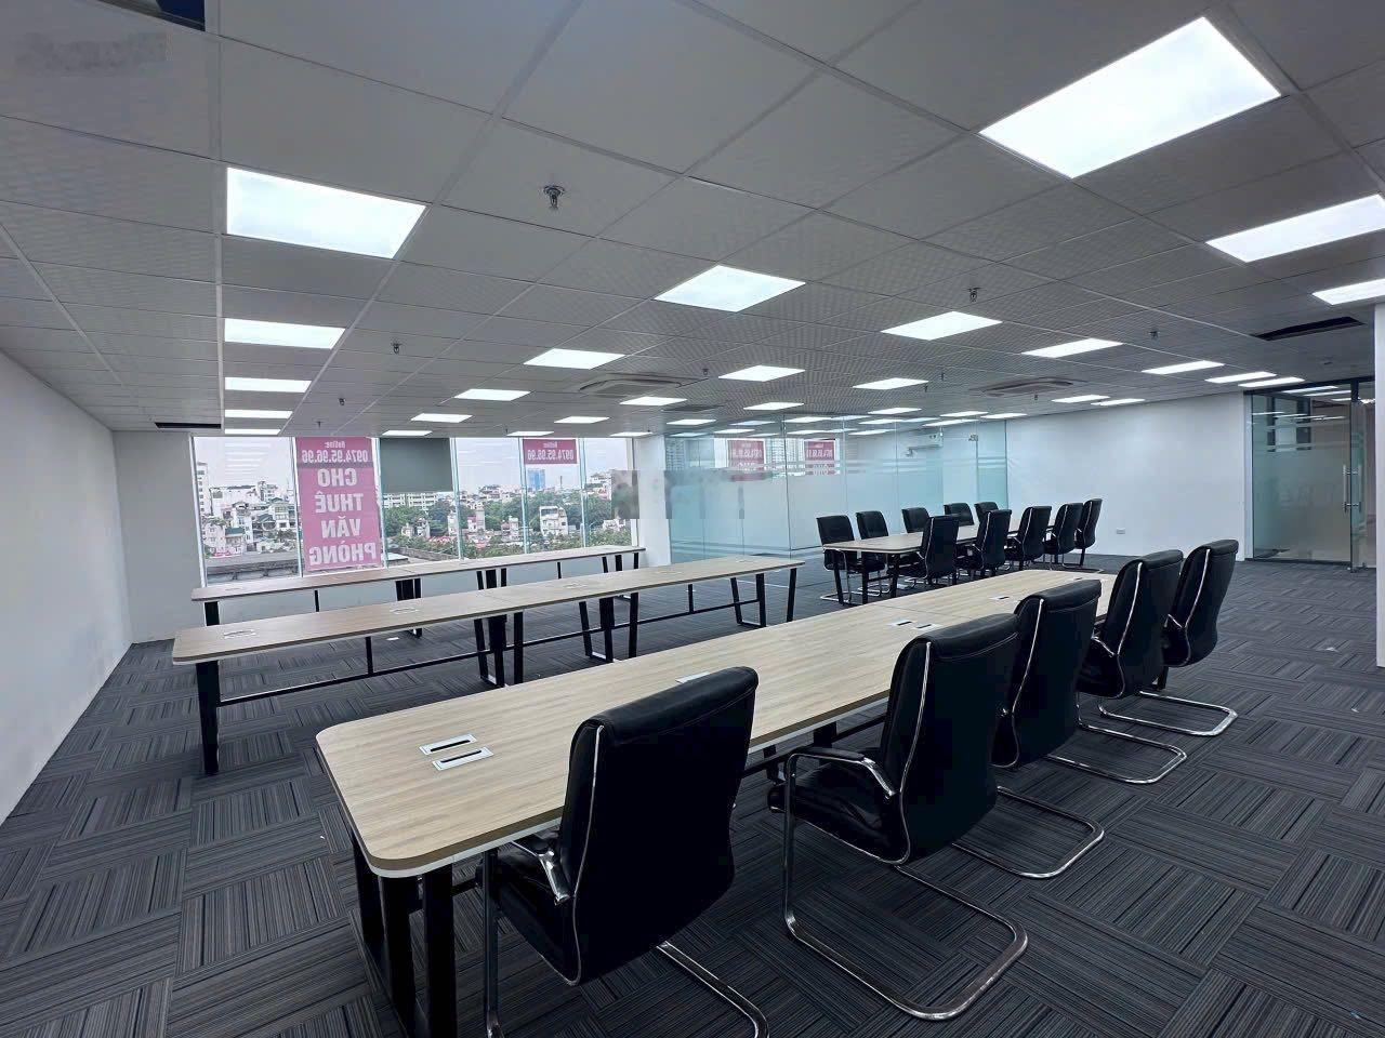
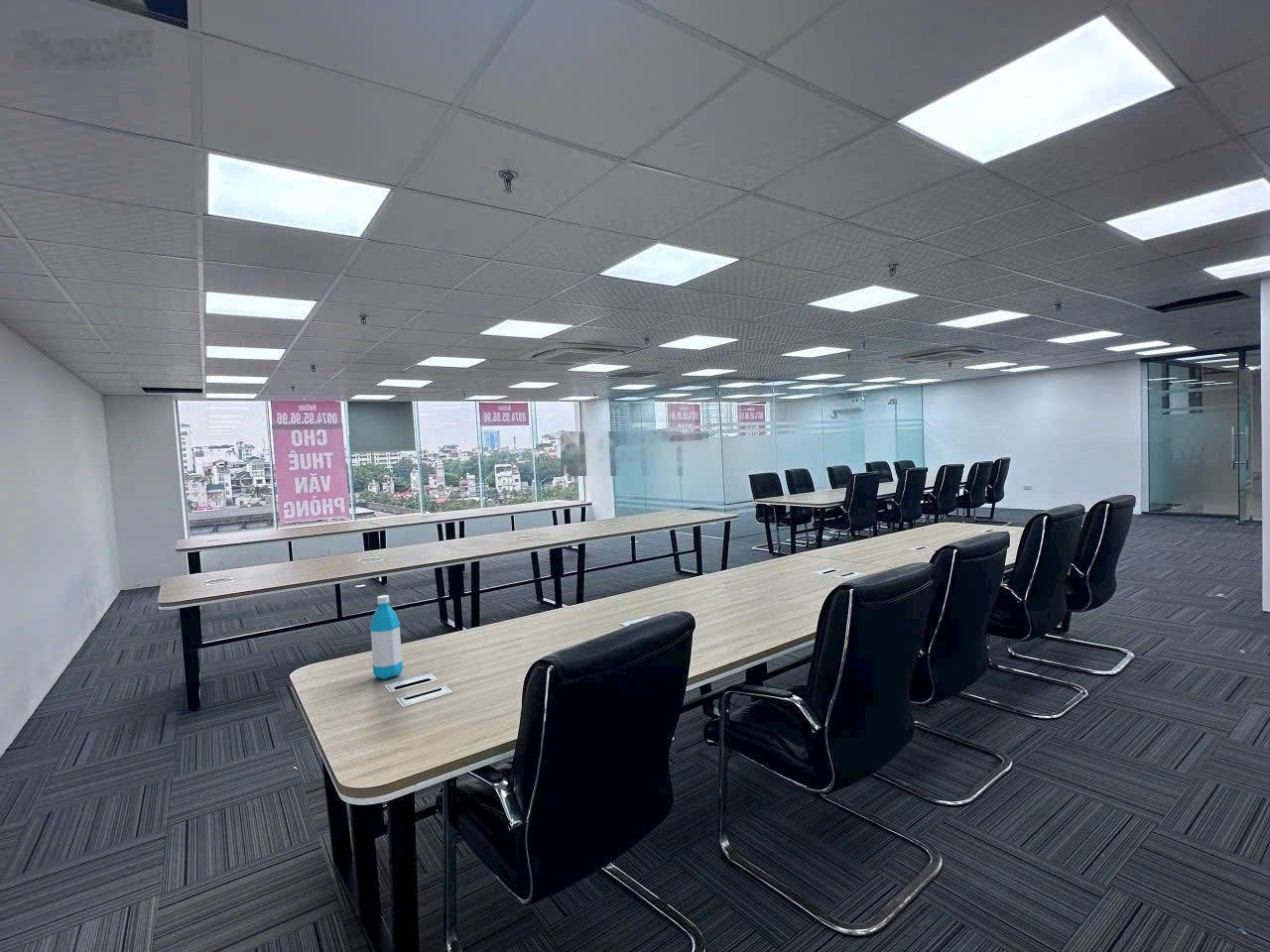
+ water bottle [369,594,404,680]
